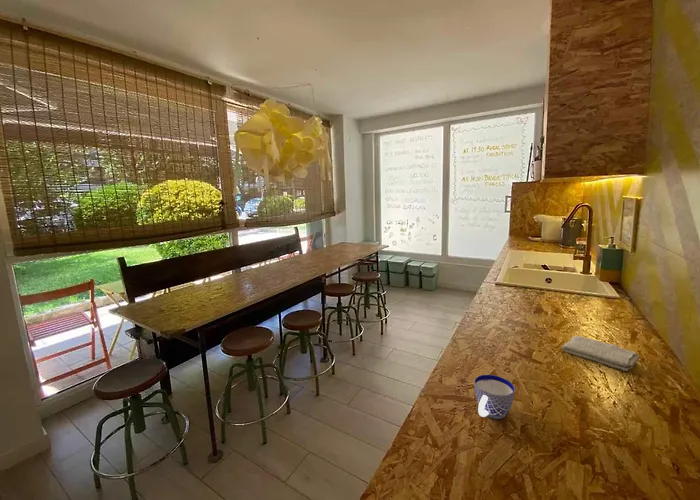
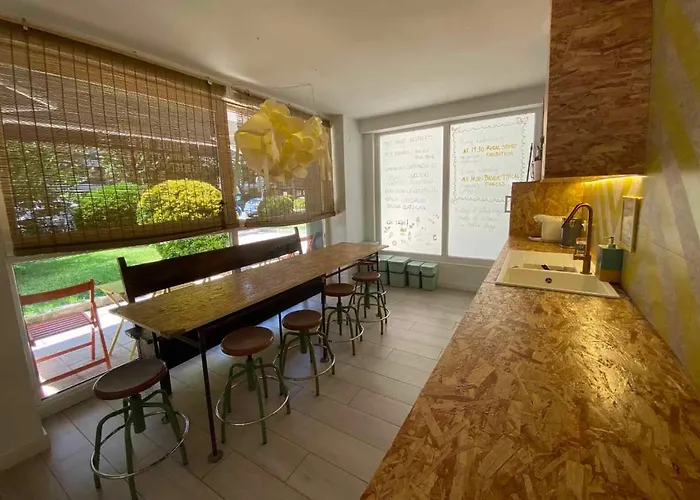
- washcloth [561,335,640,372]
- cup [473,374,516,420]
